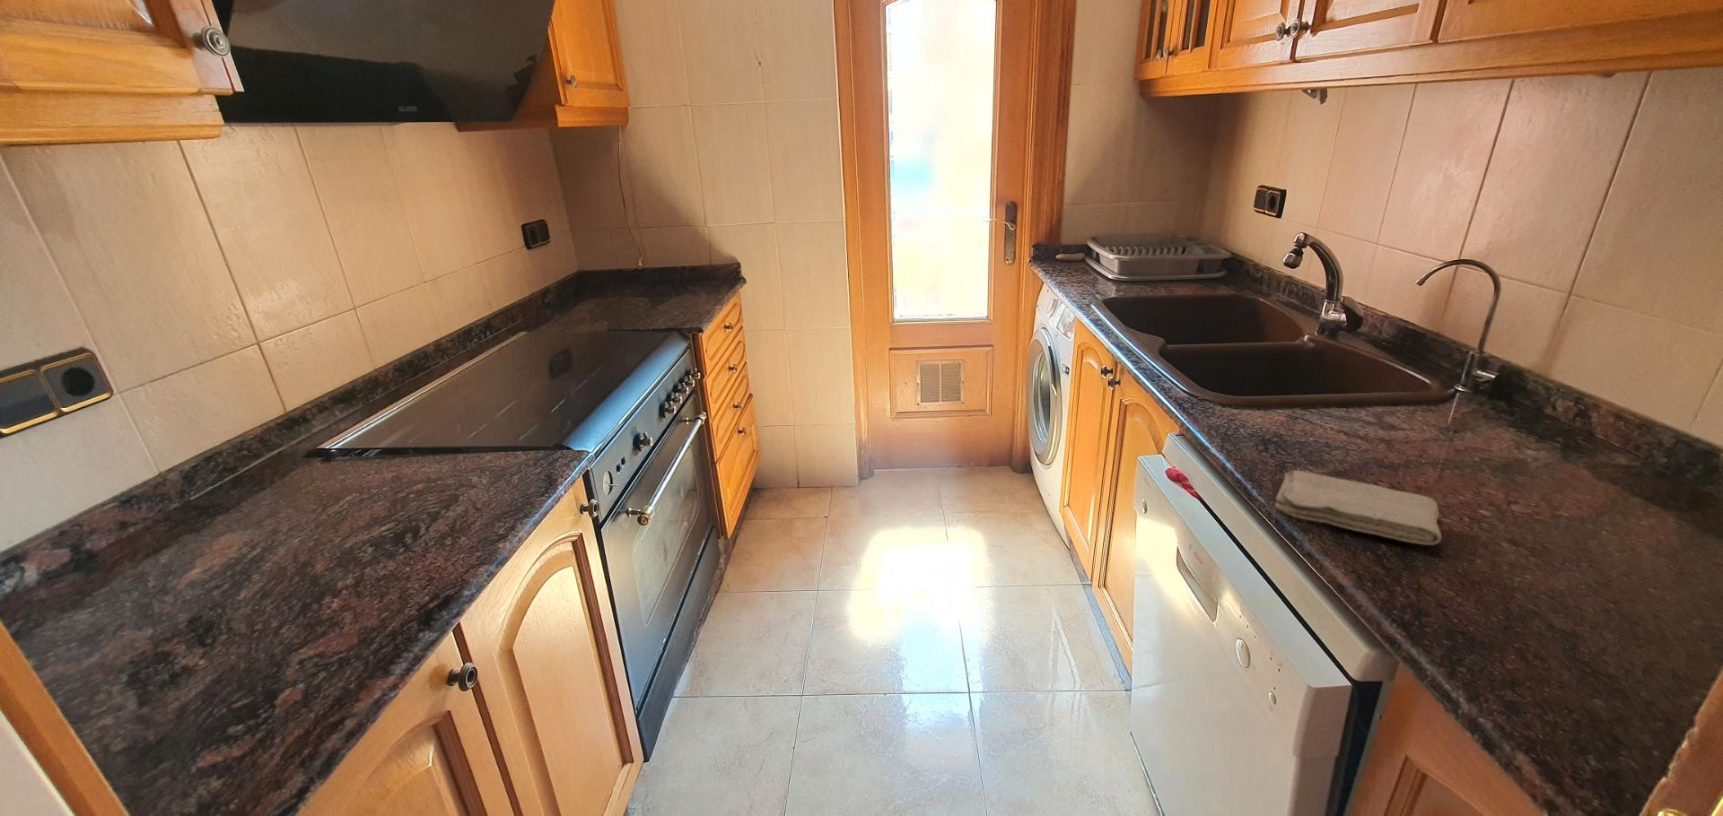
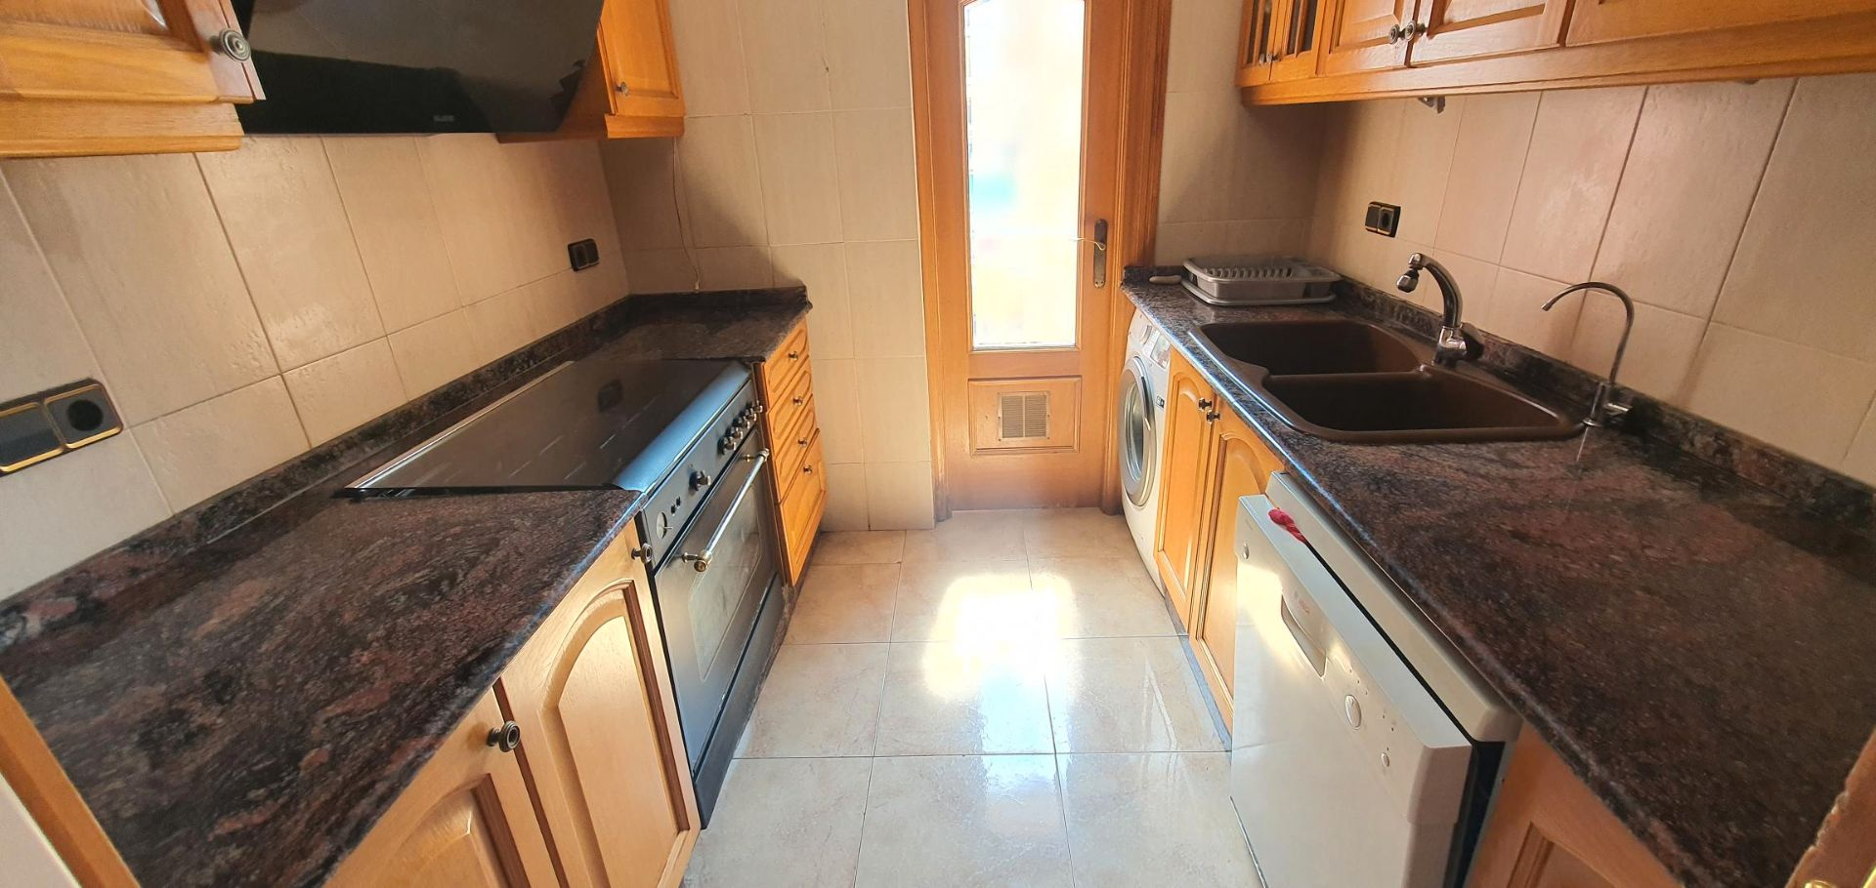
- washcloth [1275,470,1443,546]
